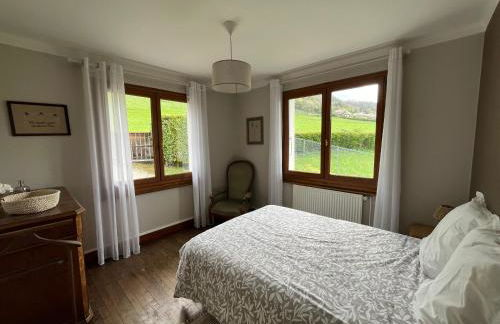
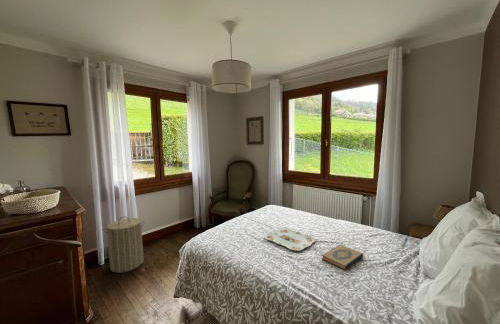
+ serving tray [264,227,316,252]
+ laundry hamper [102,216,146,274]
+ hardback book [321,244,364,271]
